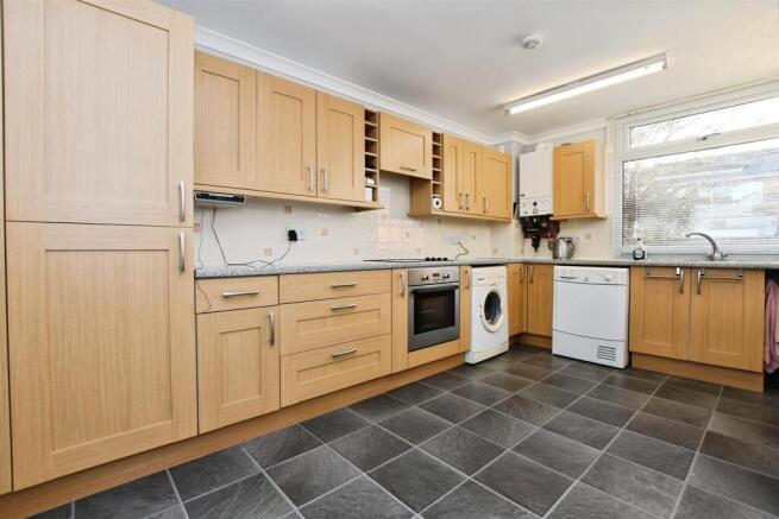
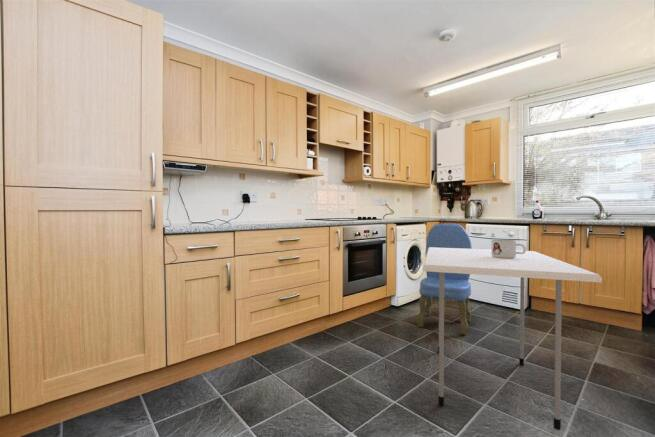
+ dining chair [416,222,473,336]
+ mug [490,238,527,259]
+ dining table [422,247,603,431]
